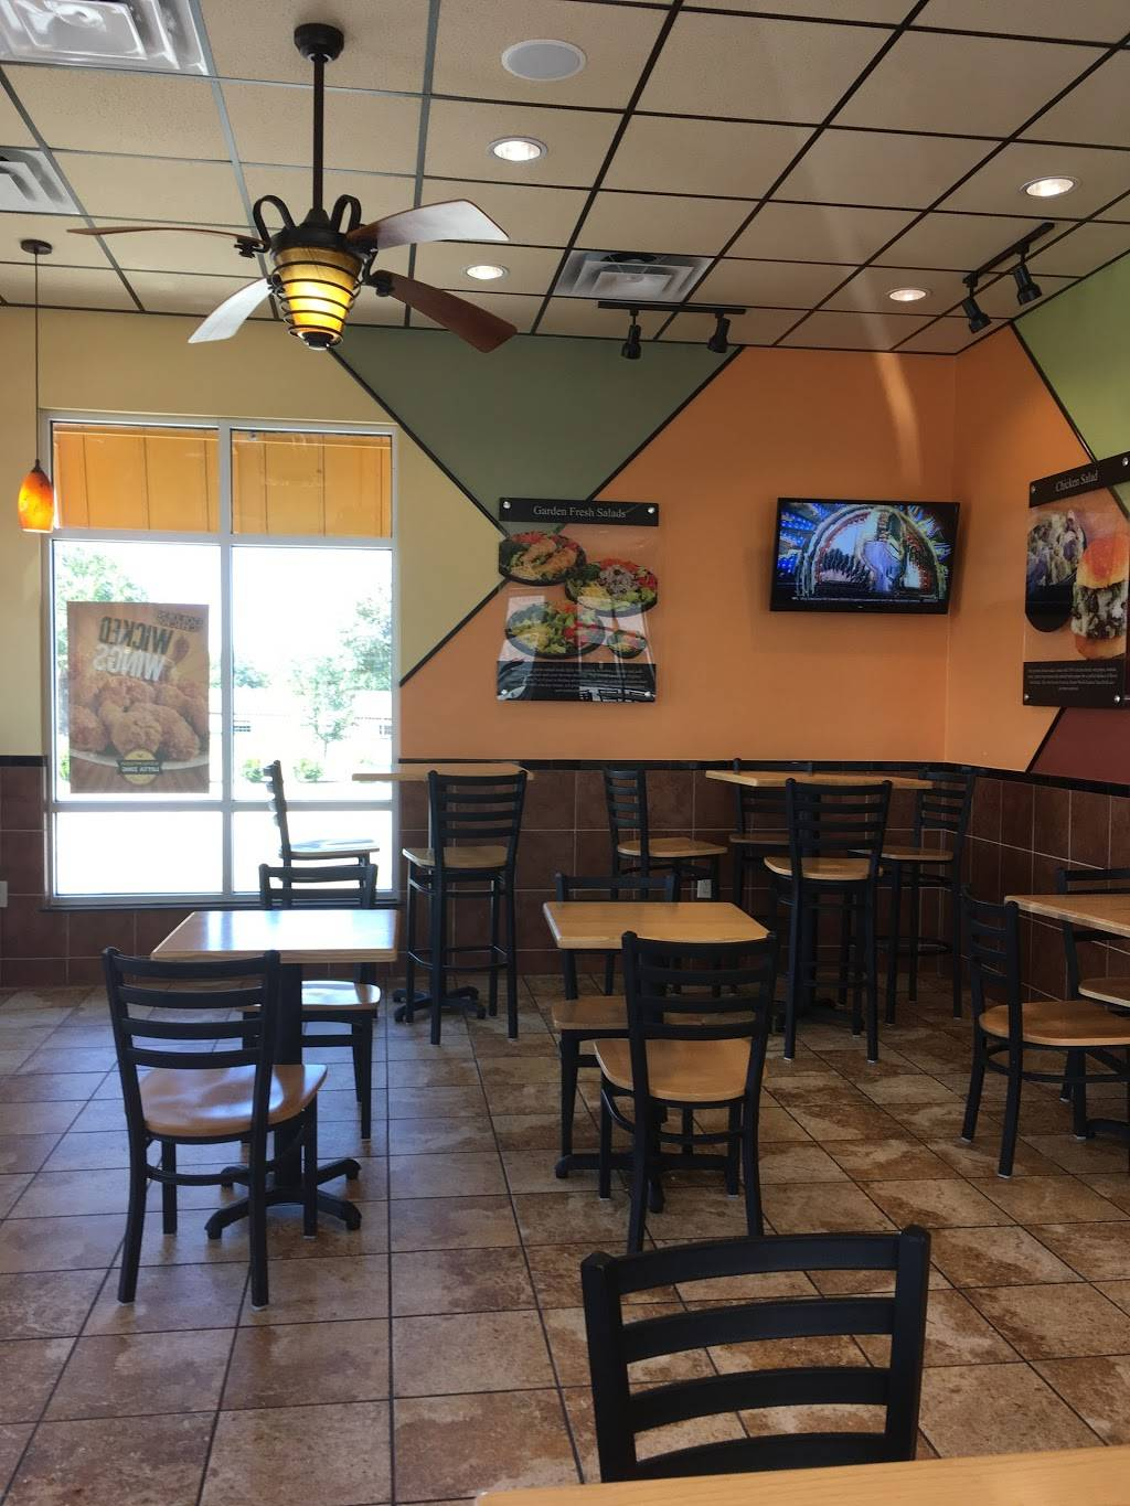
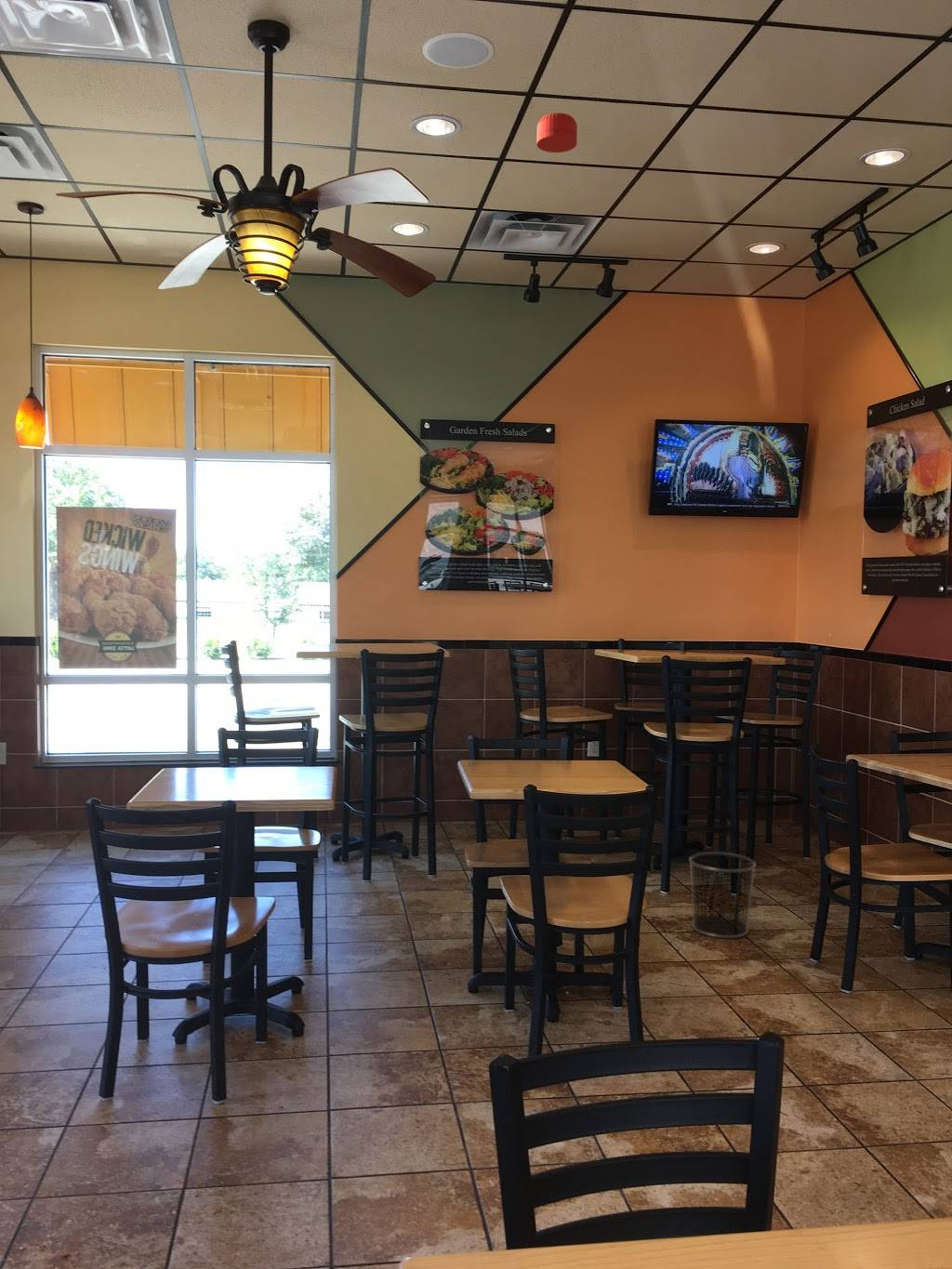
+ waste bin [688,851,757,940]
+ smoke detector [536,112,578,153]
